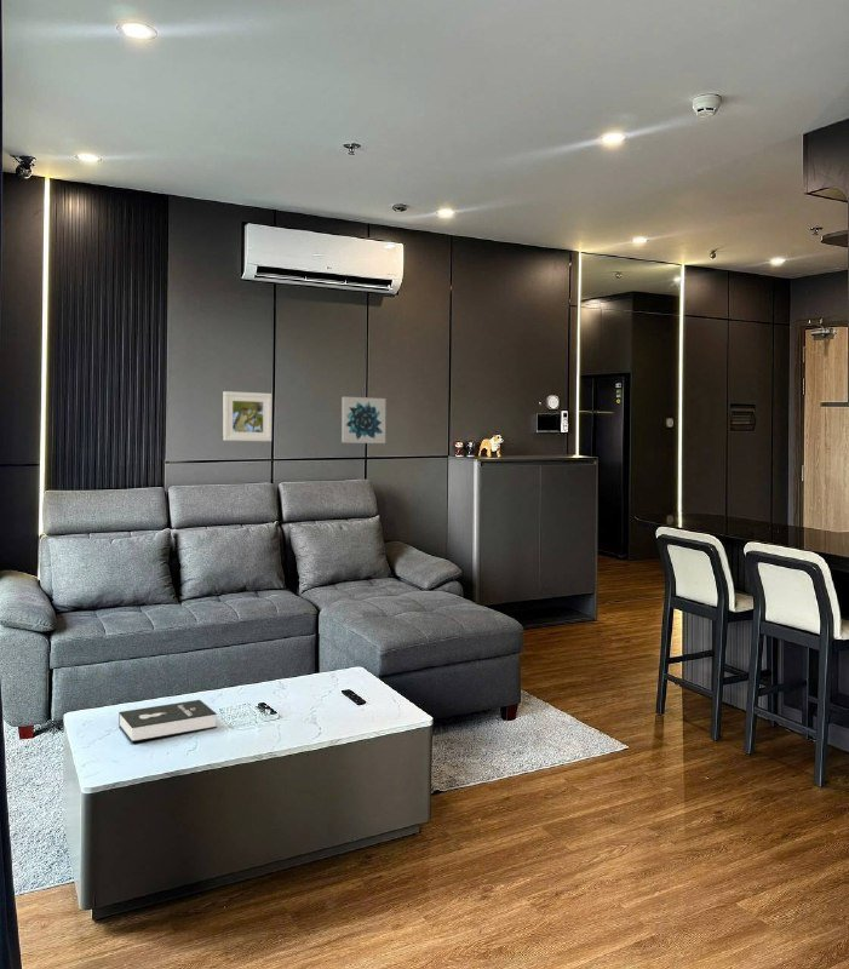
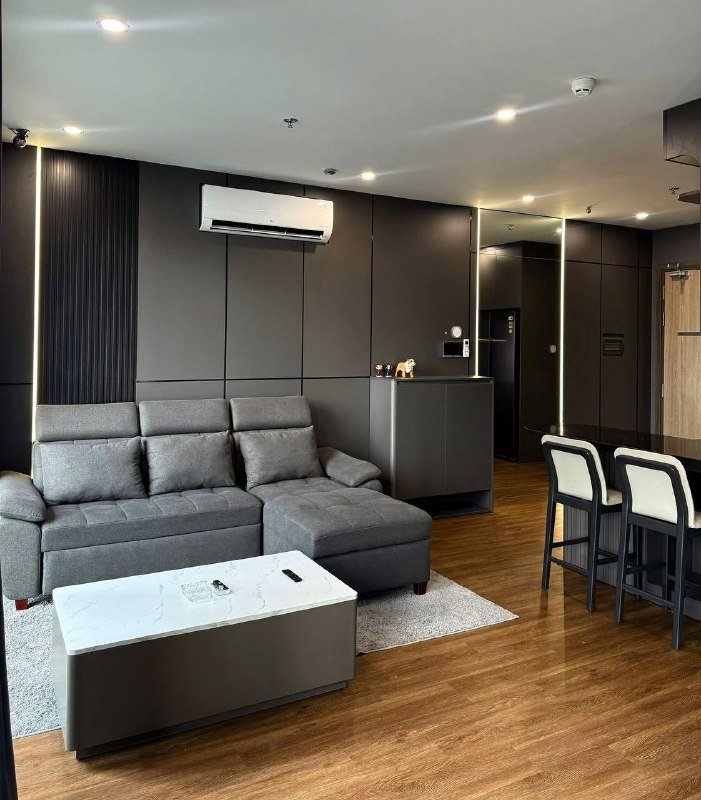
- wall art [340,396,386,445]
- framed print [222,390,273,442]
- booklet [117,699,218,744]
